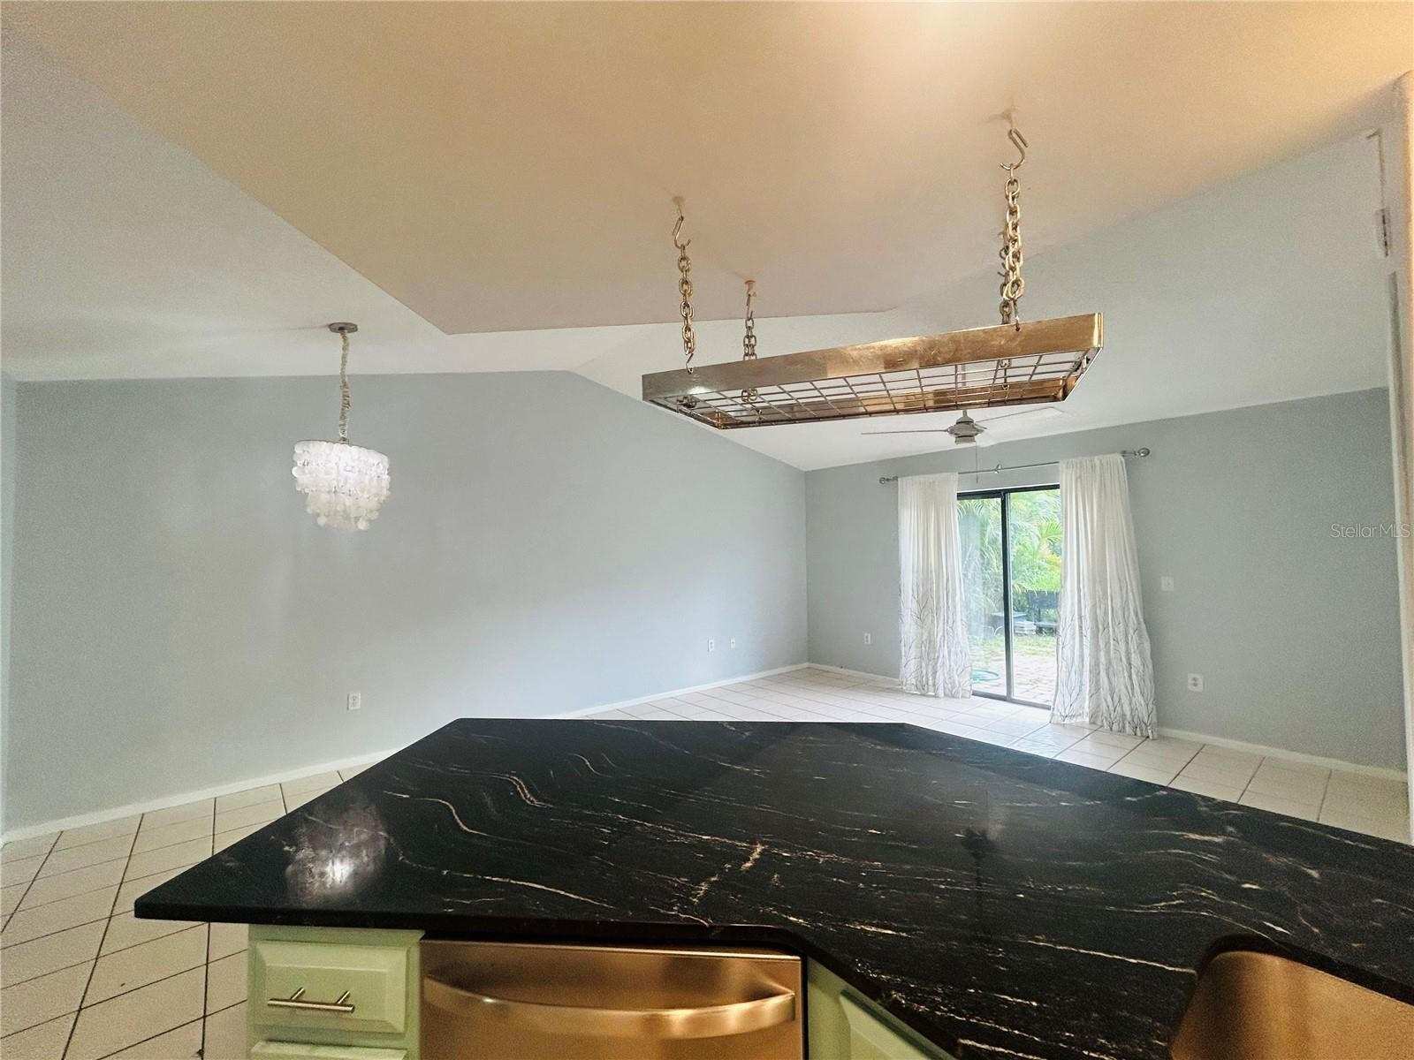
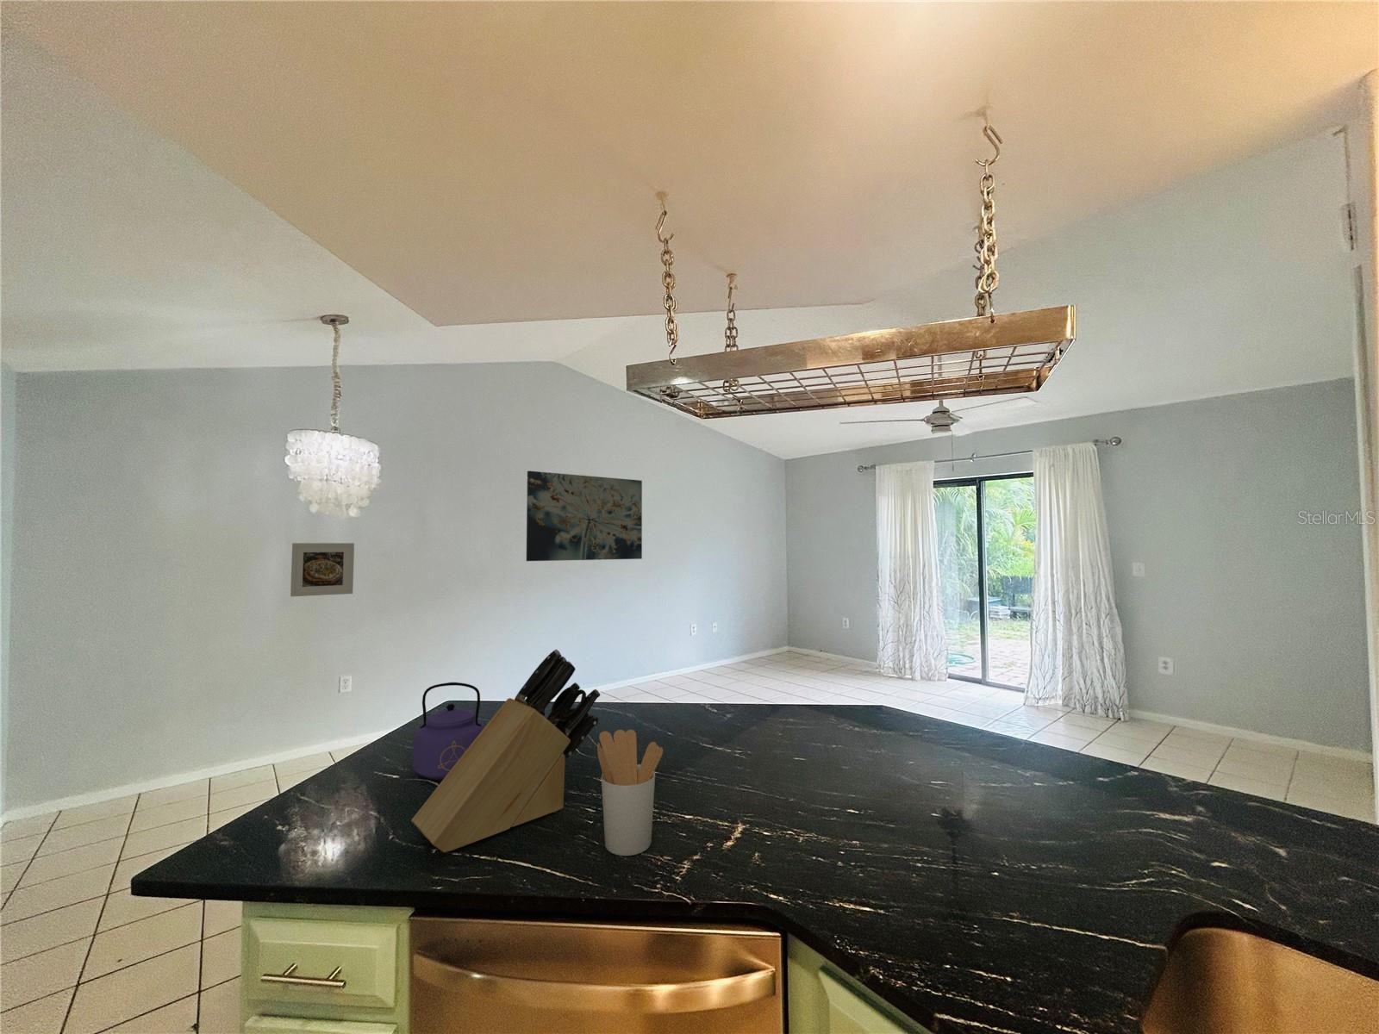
+ wall art [526,470,643,562]
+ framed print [290,542,355,597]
+ kettle [412,682,486,781]
+ knife block [410,648,600,853]
+ utensil holder [596,729,663,857]
